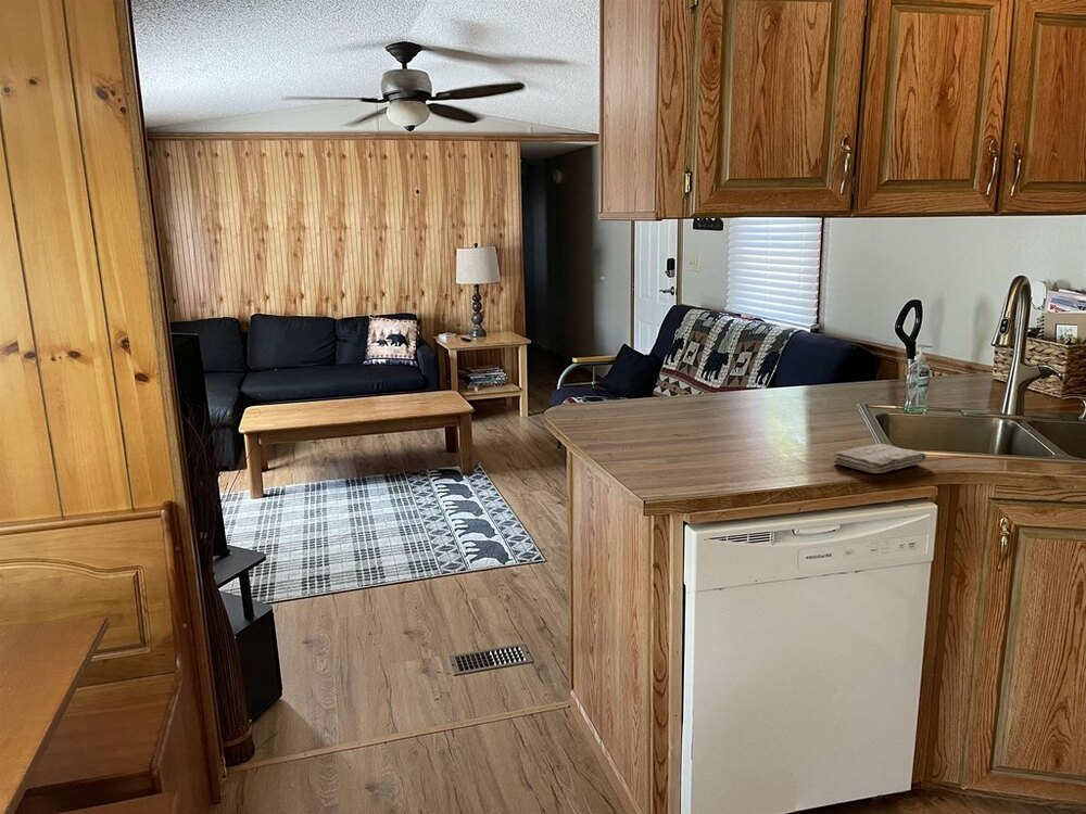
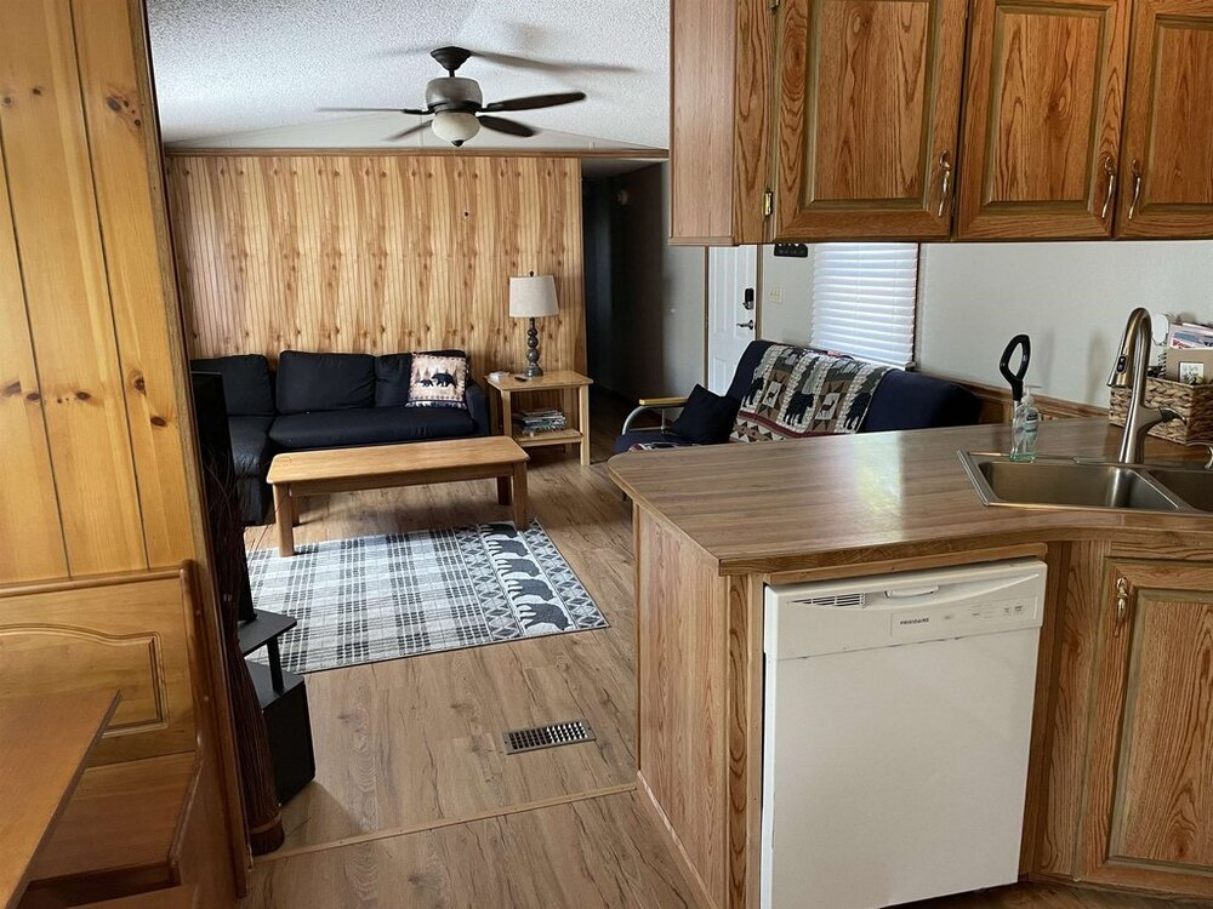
- washcloth [832,443,927,474]
